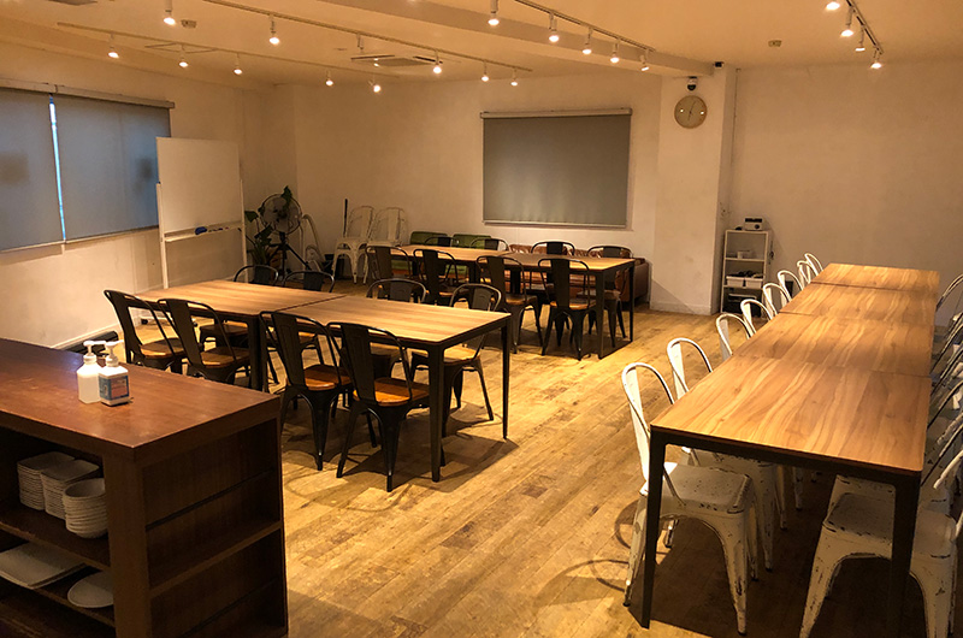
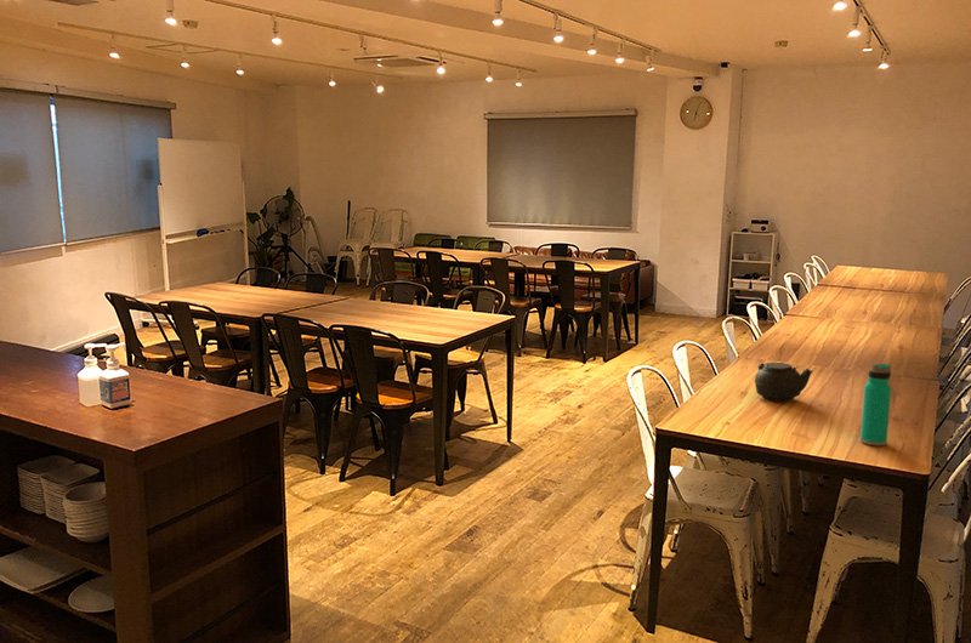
+ water bottle [859,363,892,446]
+ teapot [754,362,814,403]
